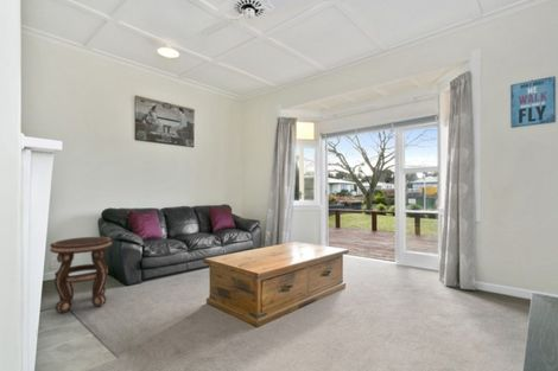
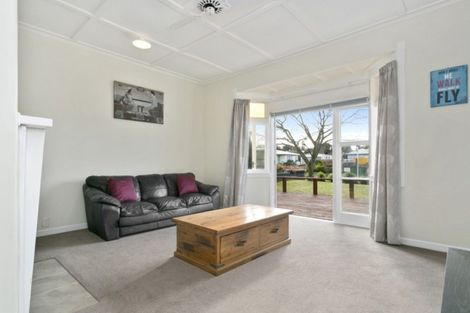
- side table [49,236,114,314]
